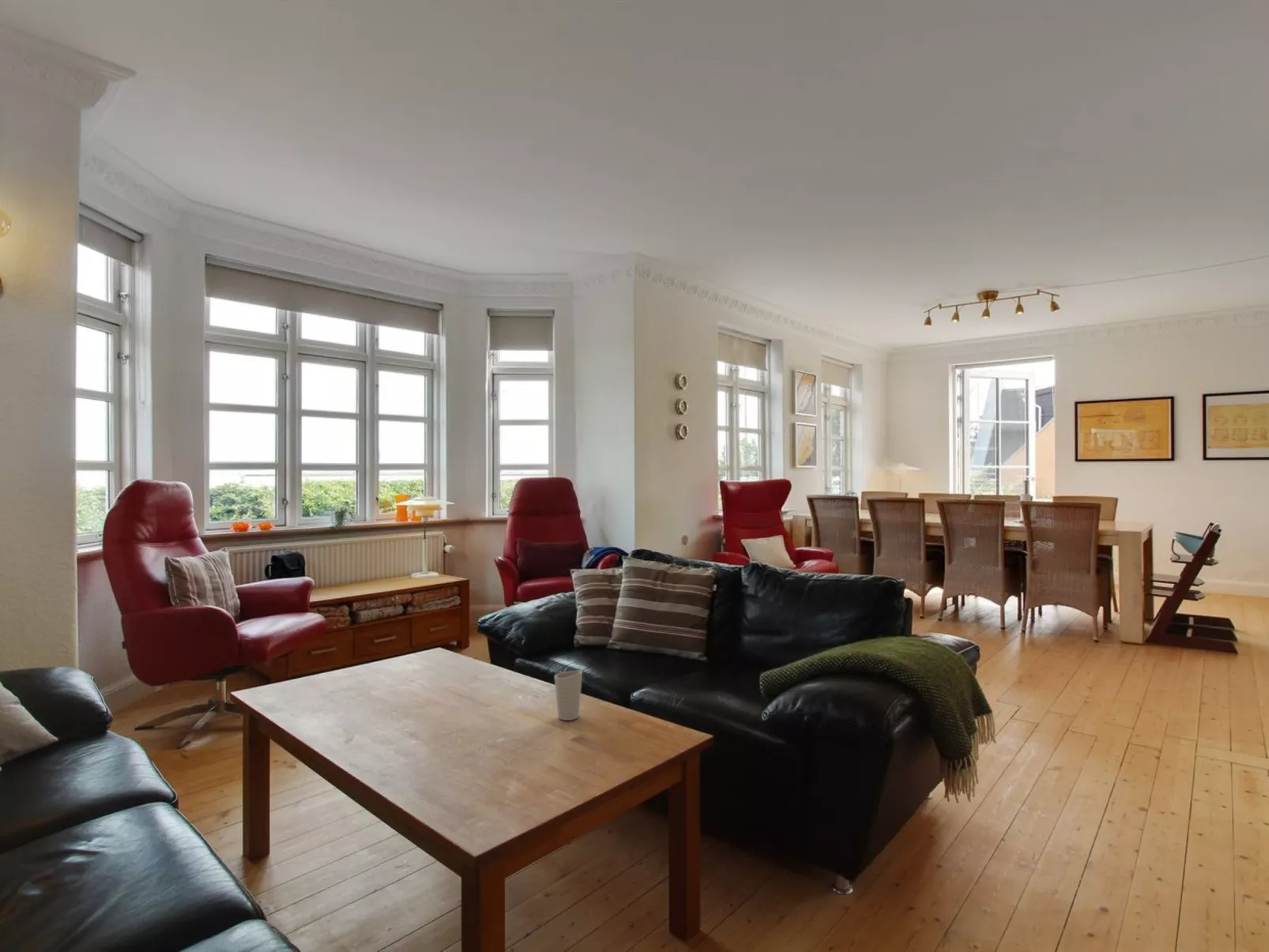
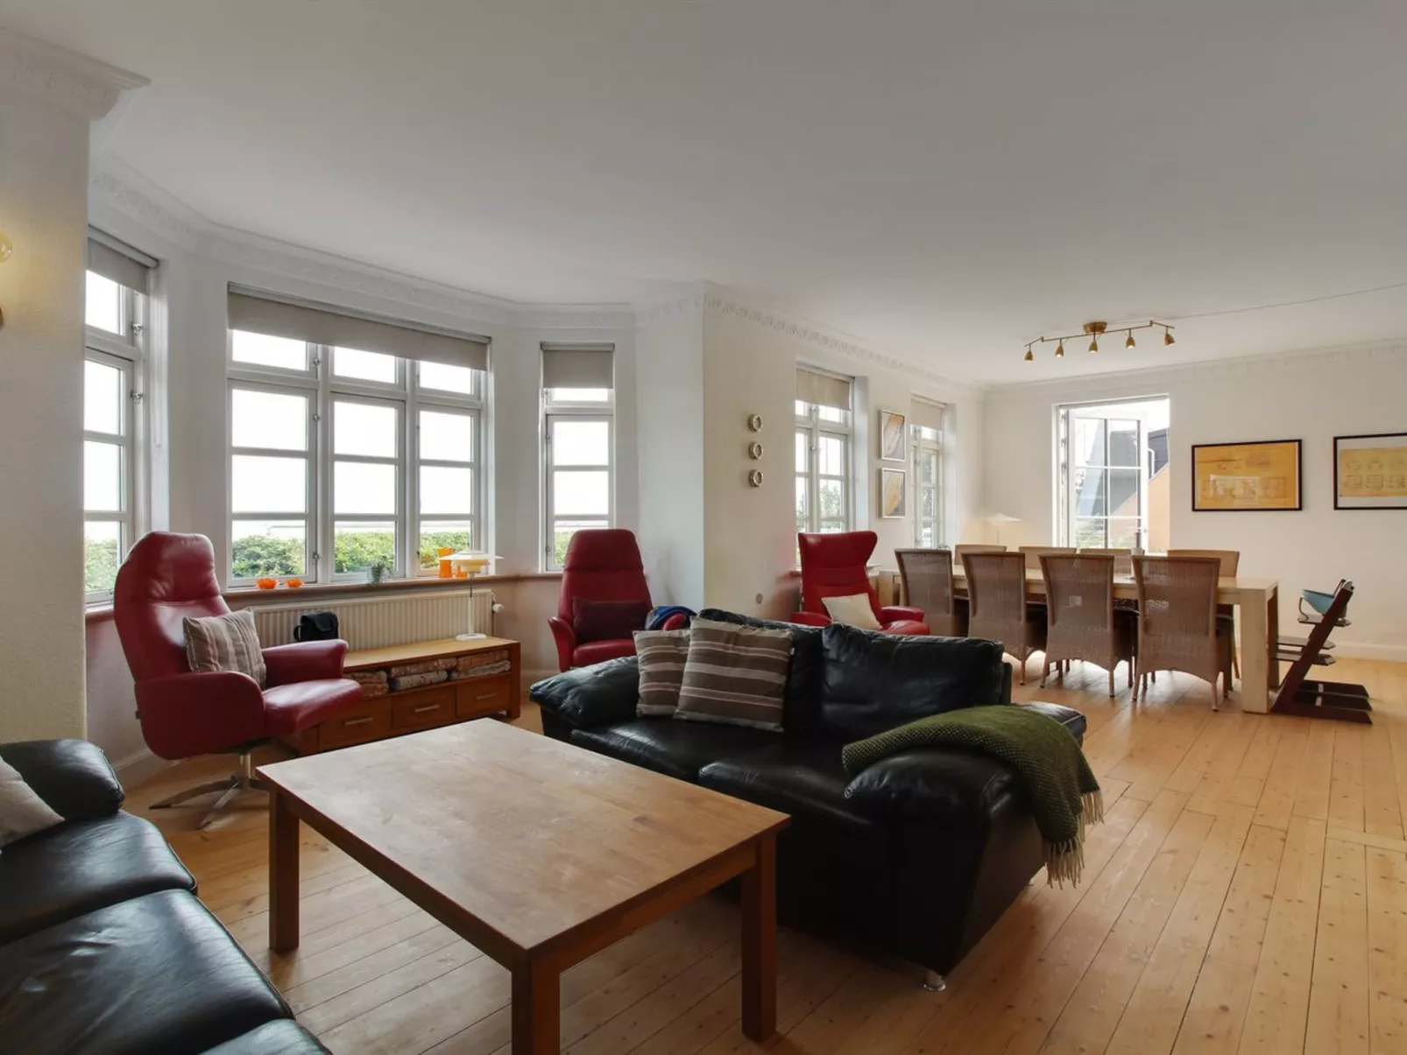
- cup [554,669,583,721]
